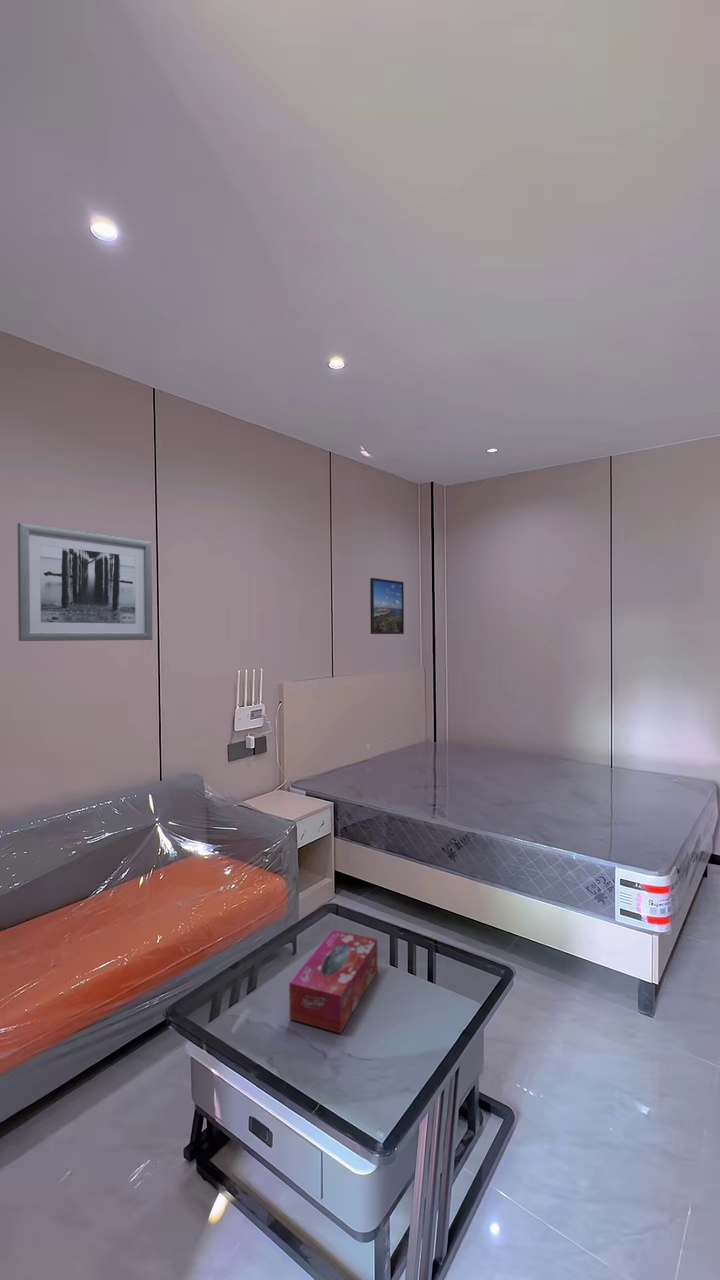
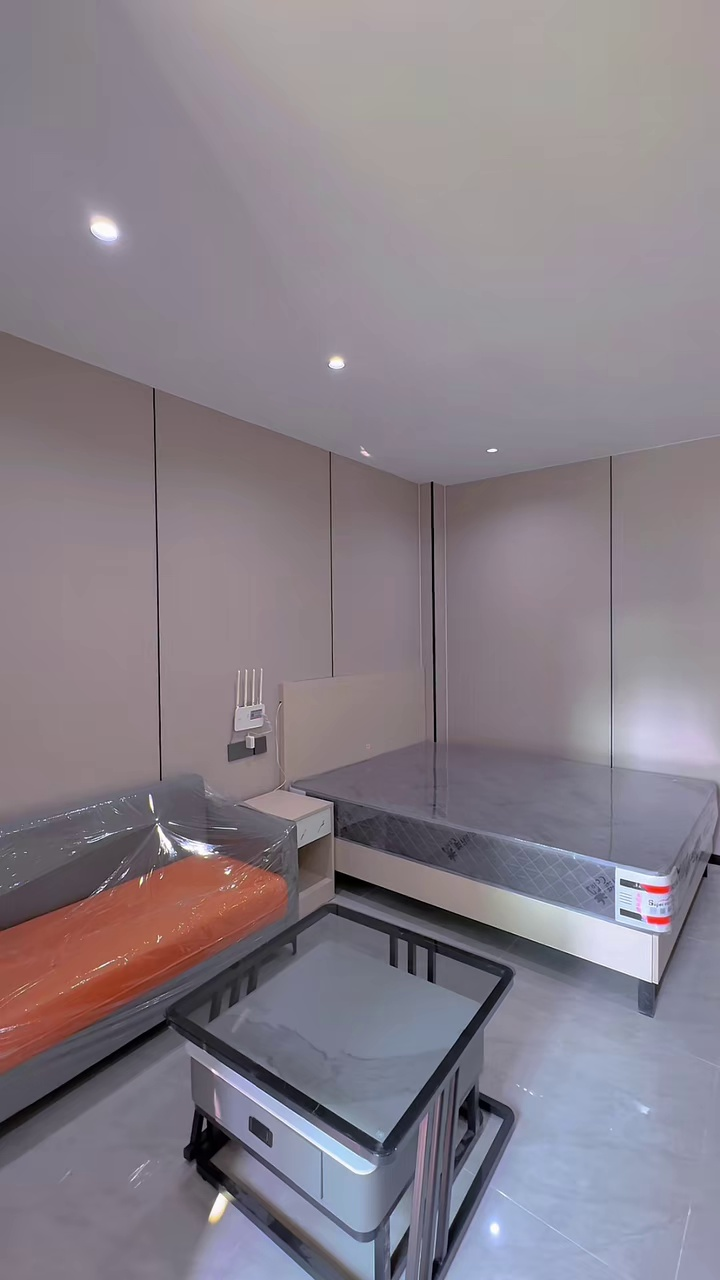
- wall art [17,522,153,642]
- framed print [369,577,405,635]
- tissue box [288,929,379,1034]
